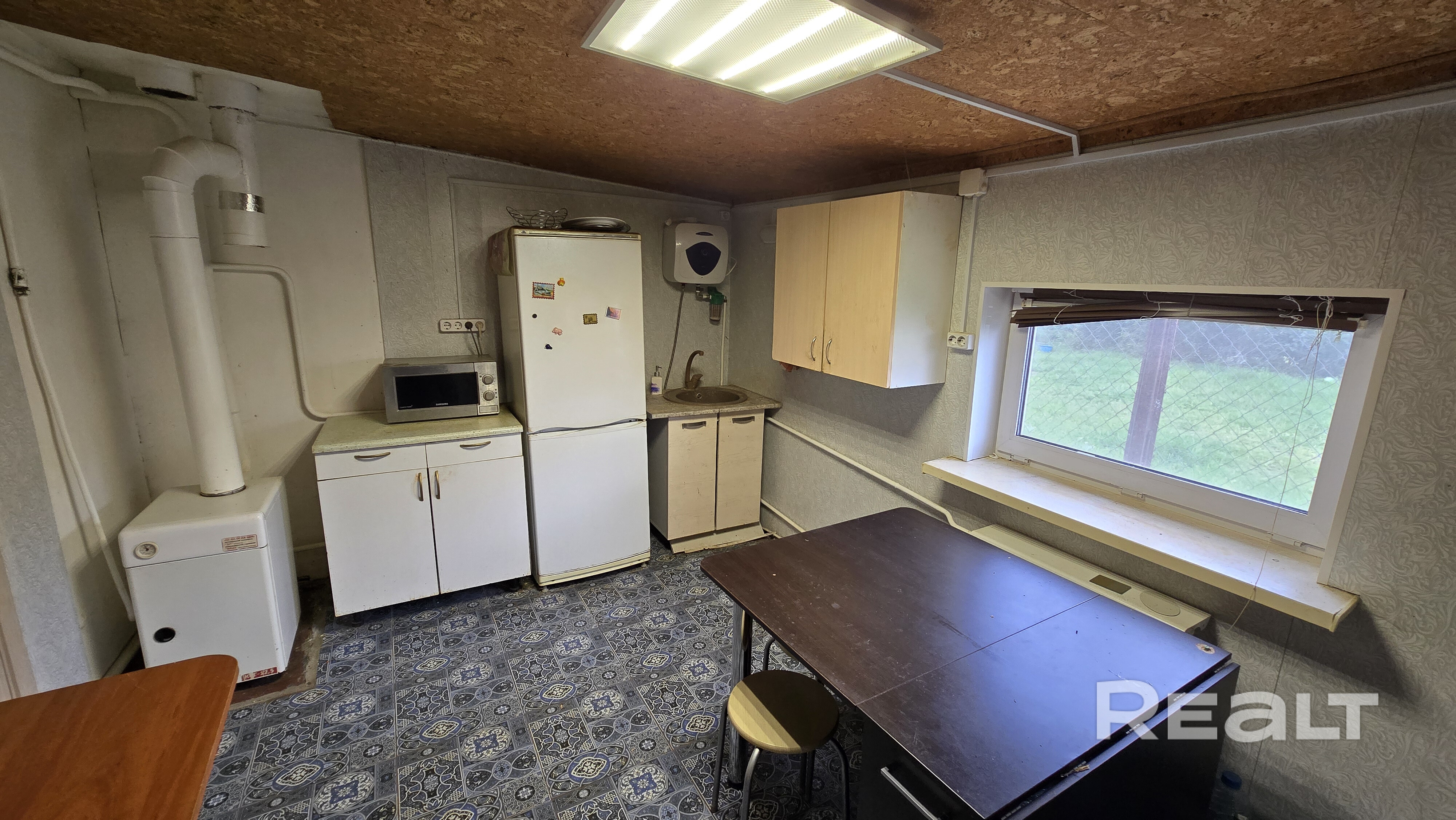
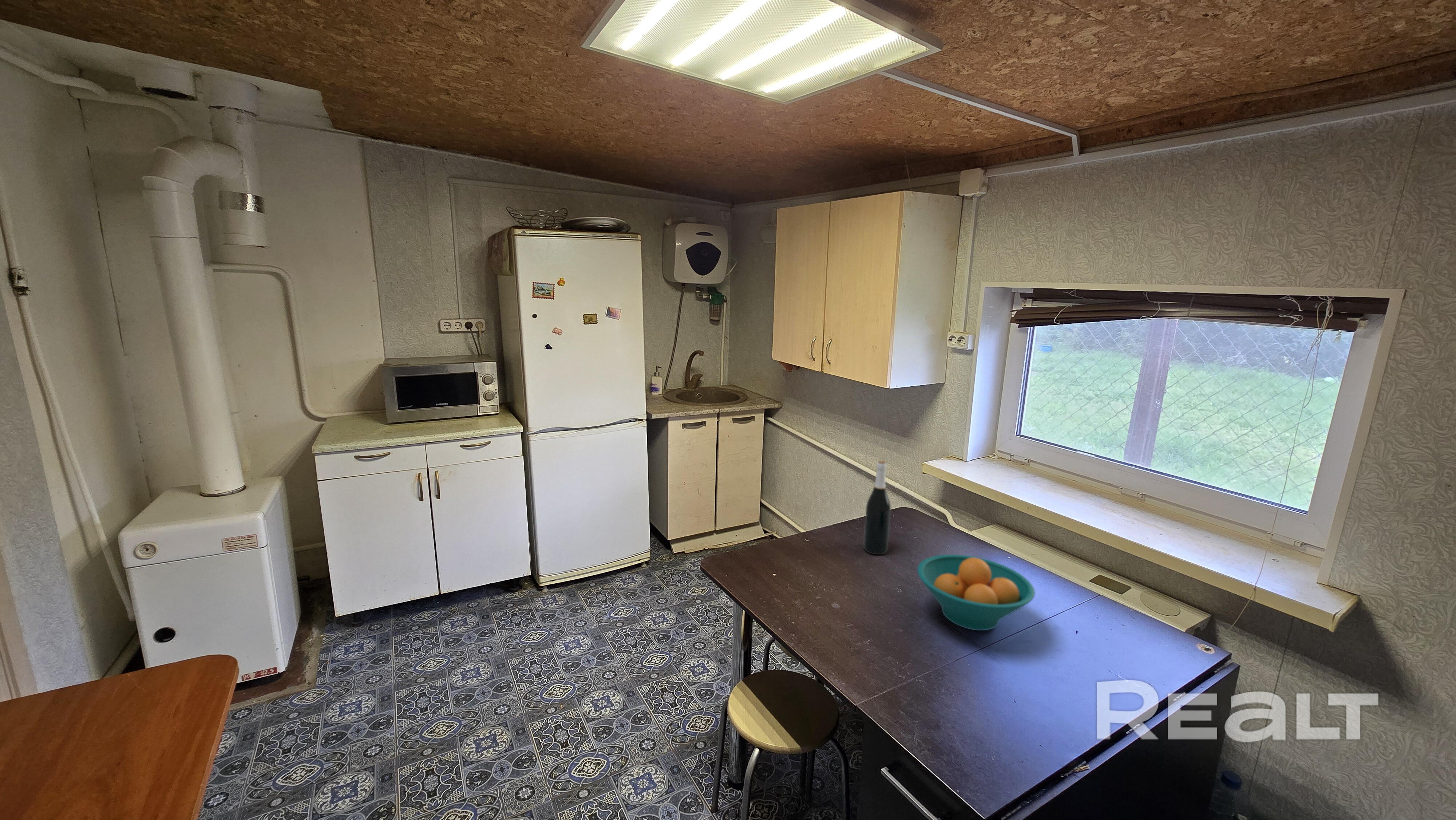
+ fruit bowl [917,554,1035,631]
+ wine bottle [863,460,891,555]
